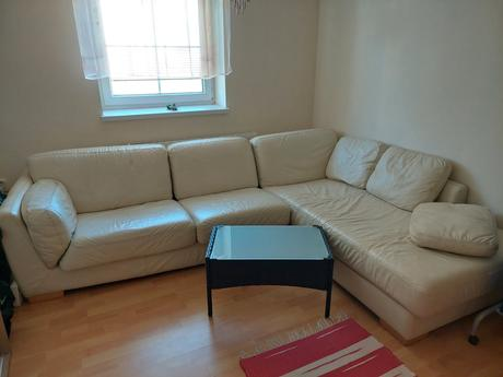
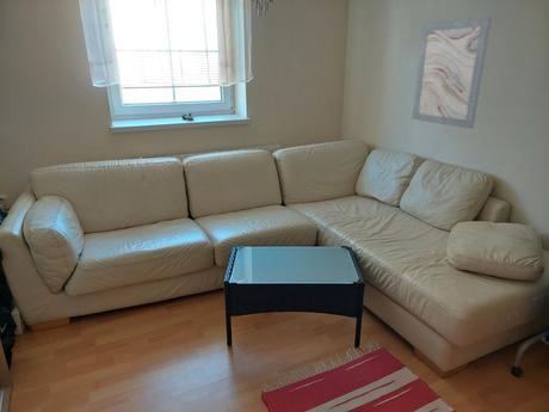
+ wall art [411,16,493,130]
